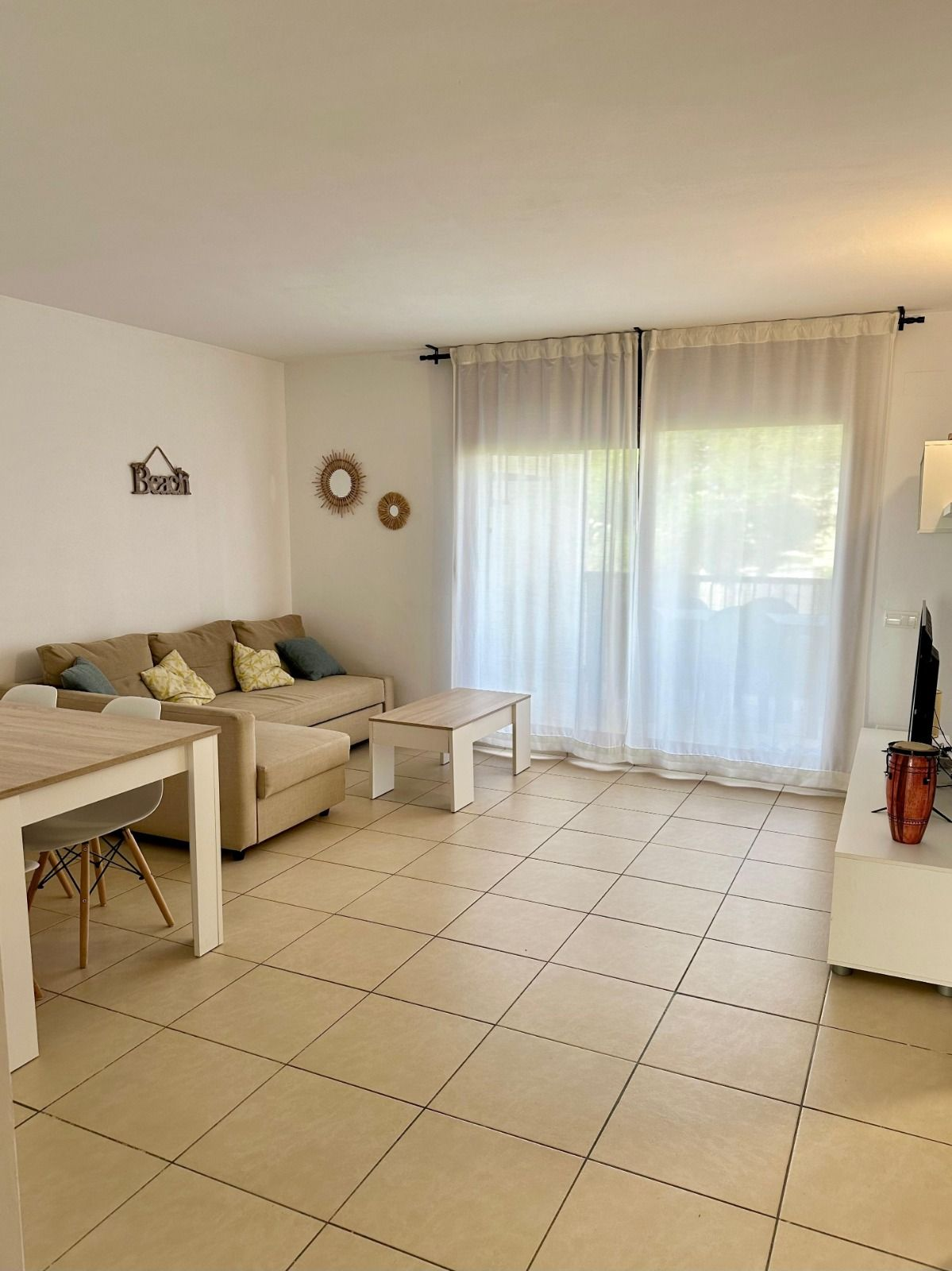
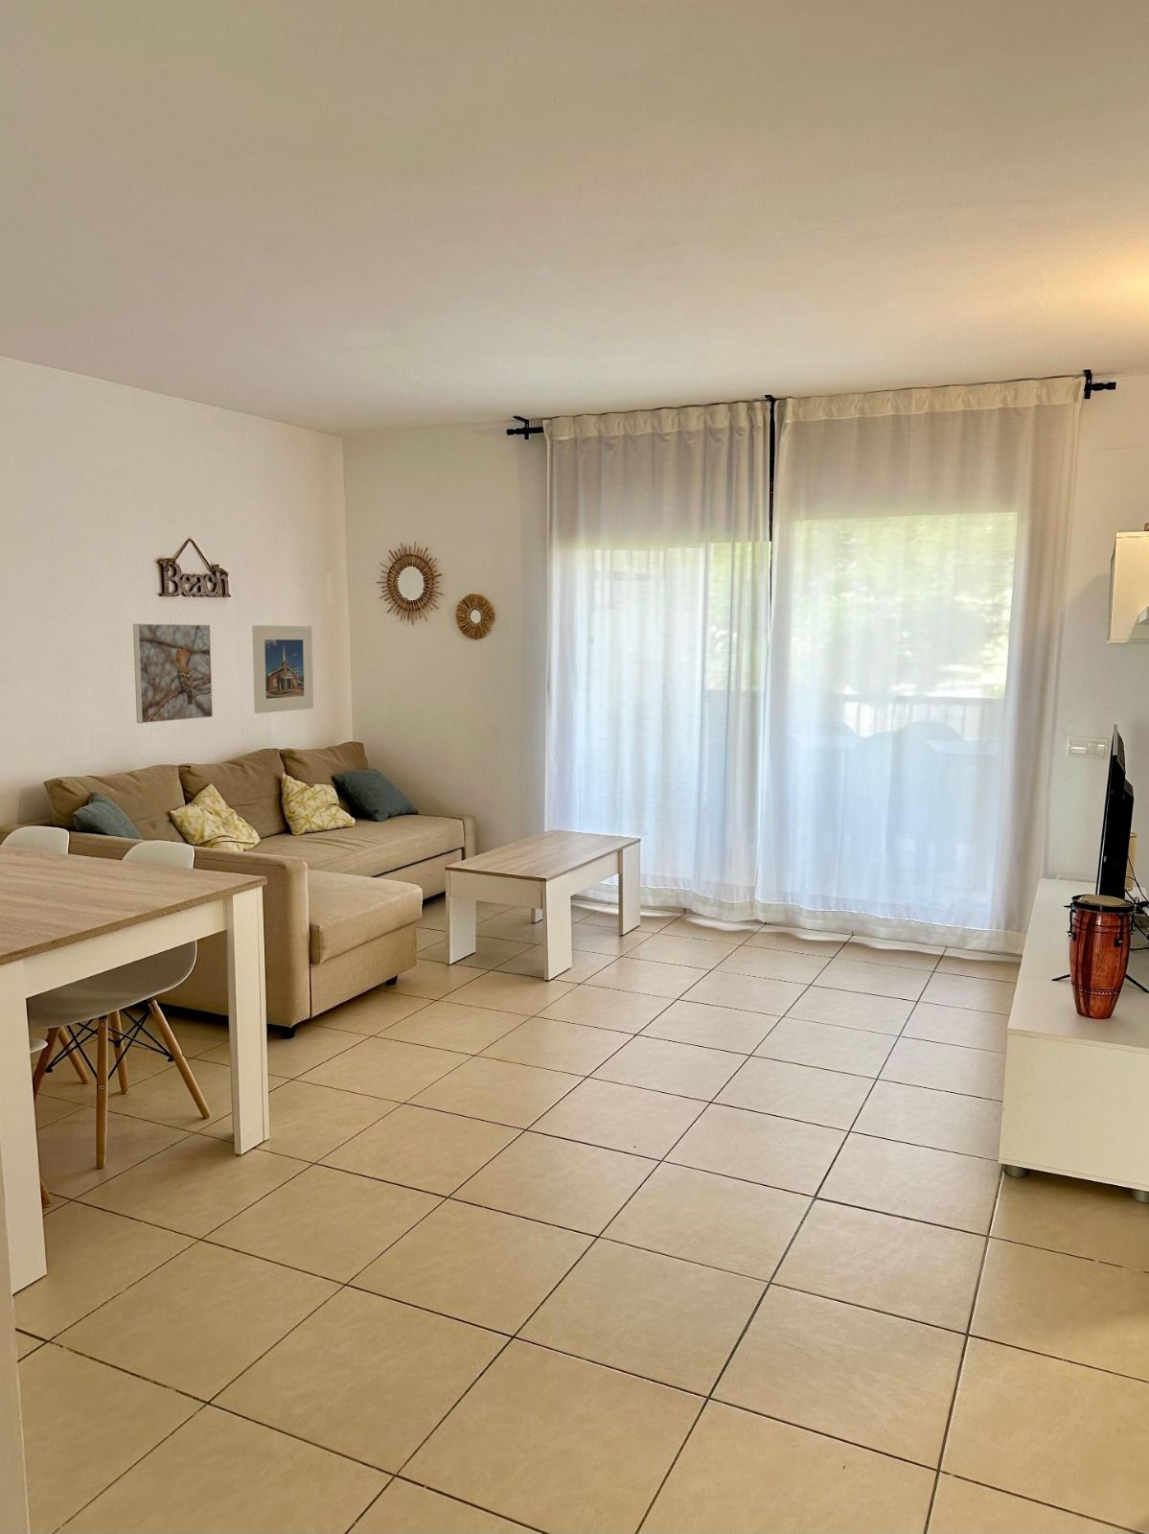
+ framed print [251,624,314,714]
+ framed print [133,623,214,724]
